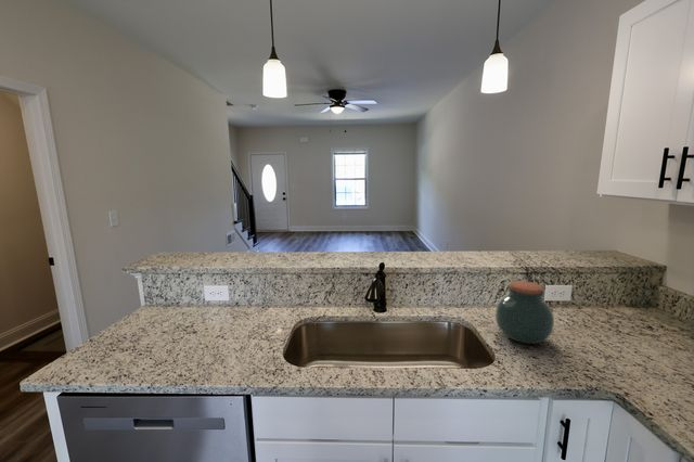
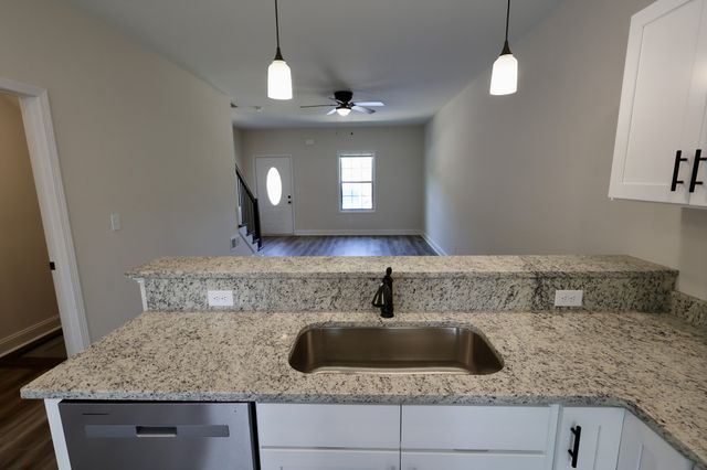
- jar [494,280,555,345]
